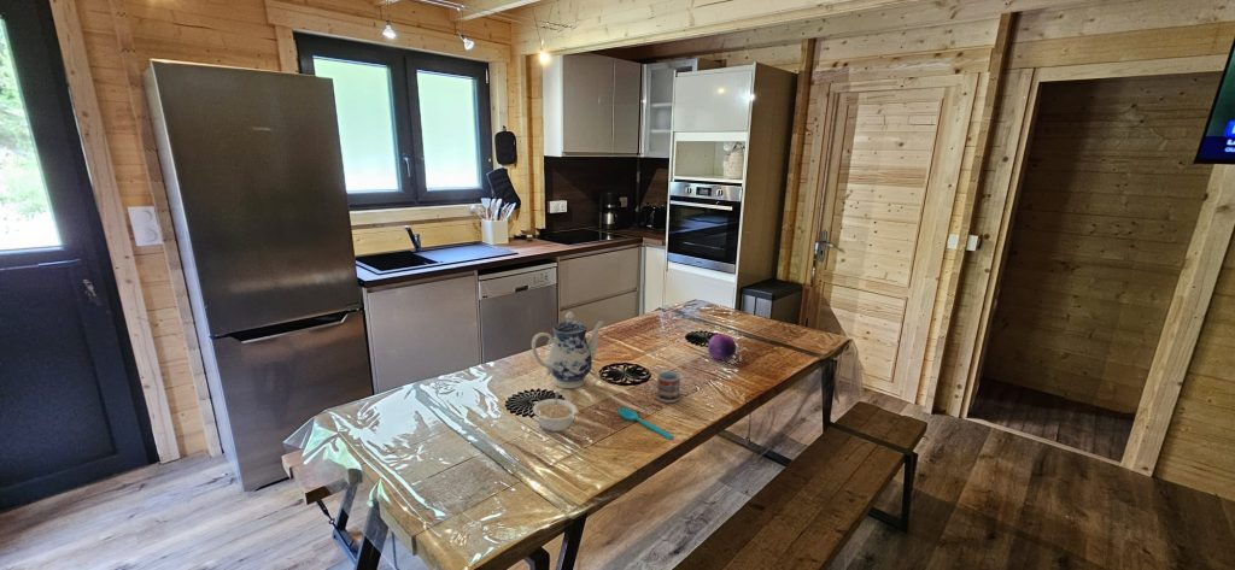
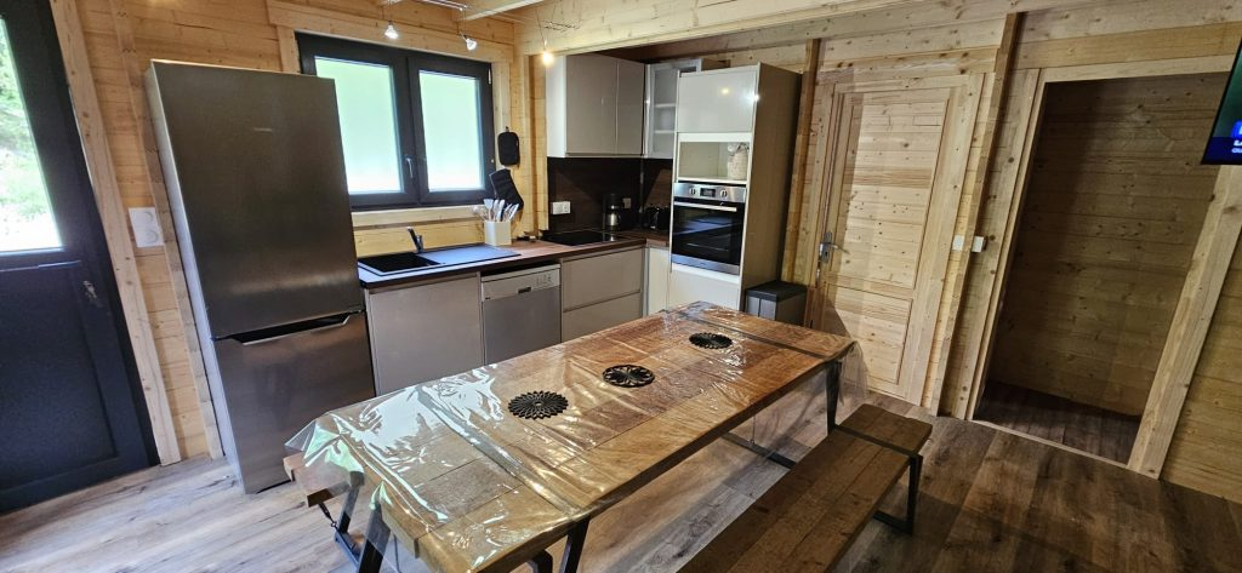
- legume [532,390,578,433]
- fruit [707,333,737,362]
- teapot [531,311,605,389]
- cup [656,370,681,404]
- spoon [618,406,674,440]
